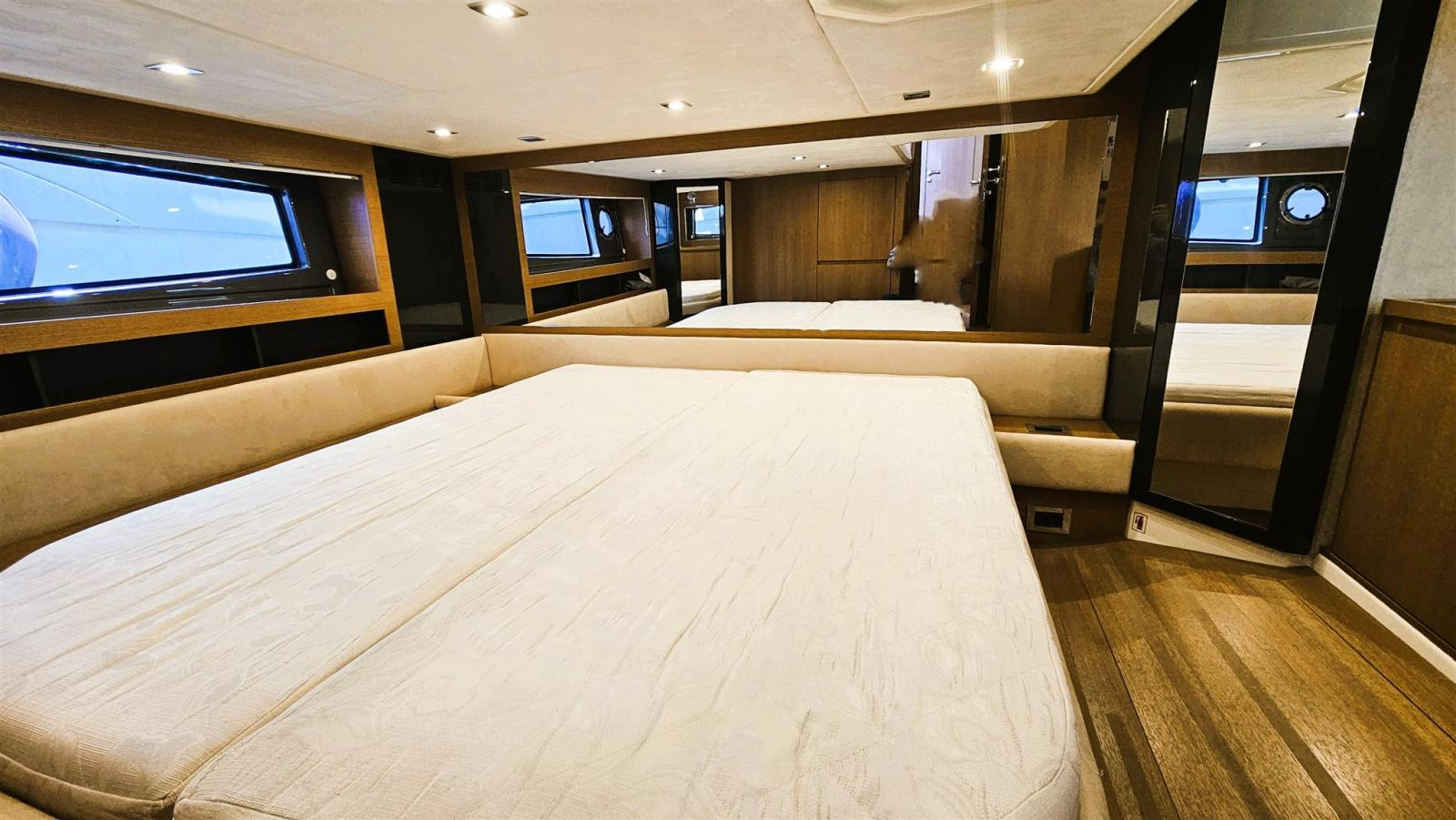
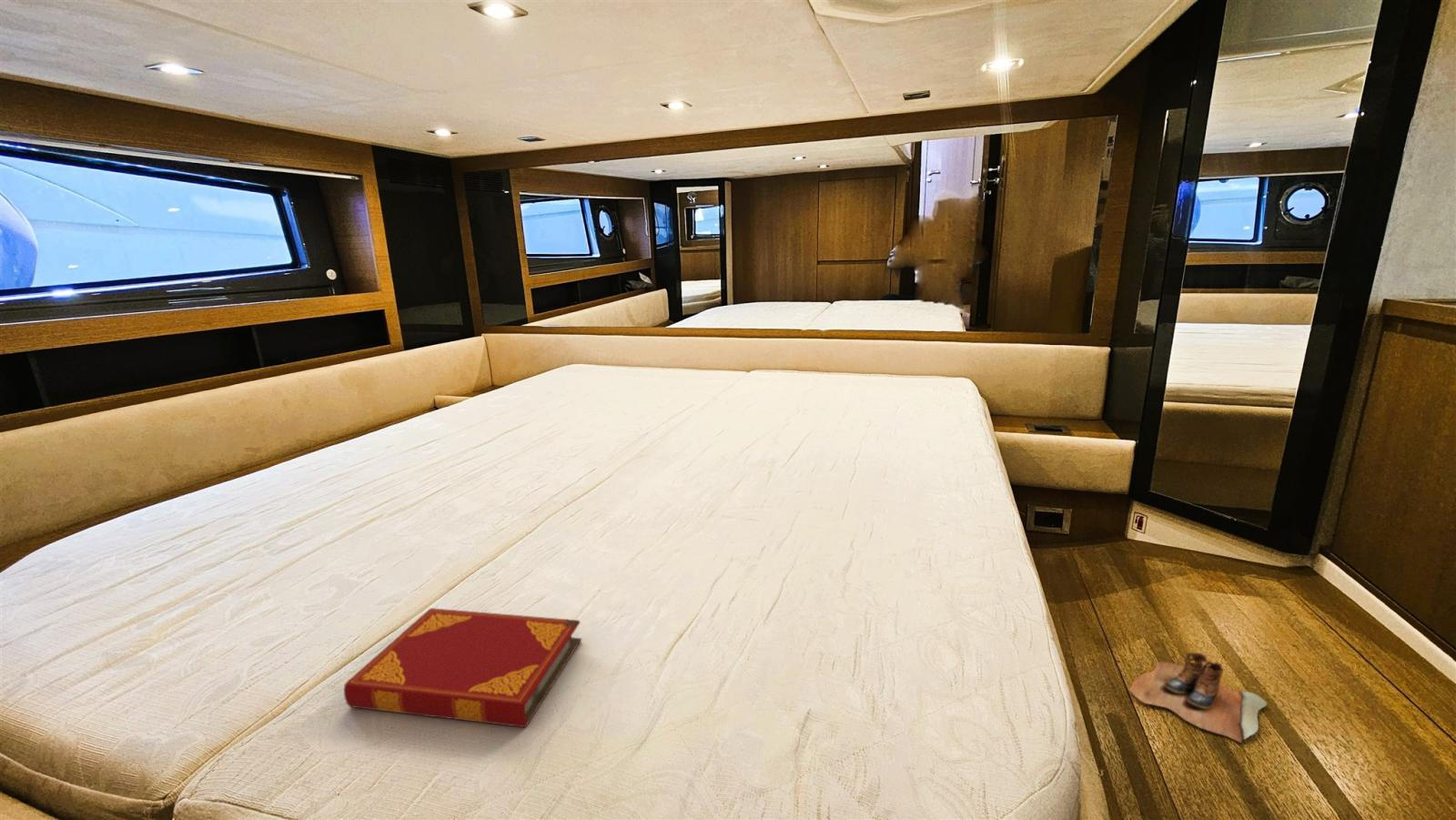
+ hardback book [343,607,582,728]
+ boots [1128,651,1268,744]
